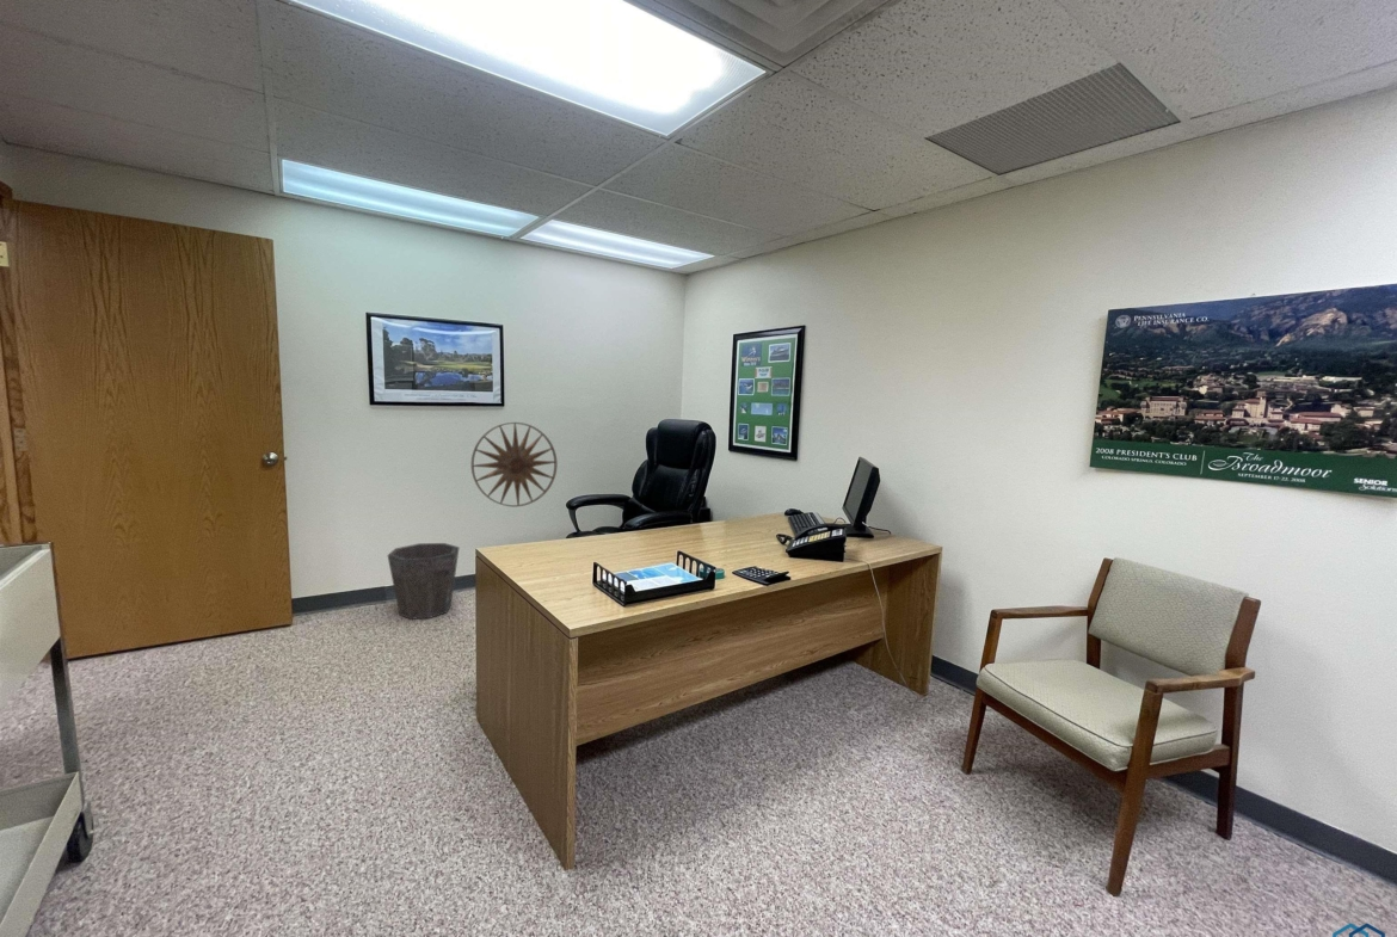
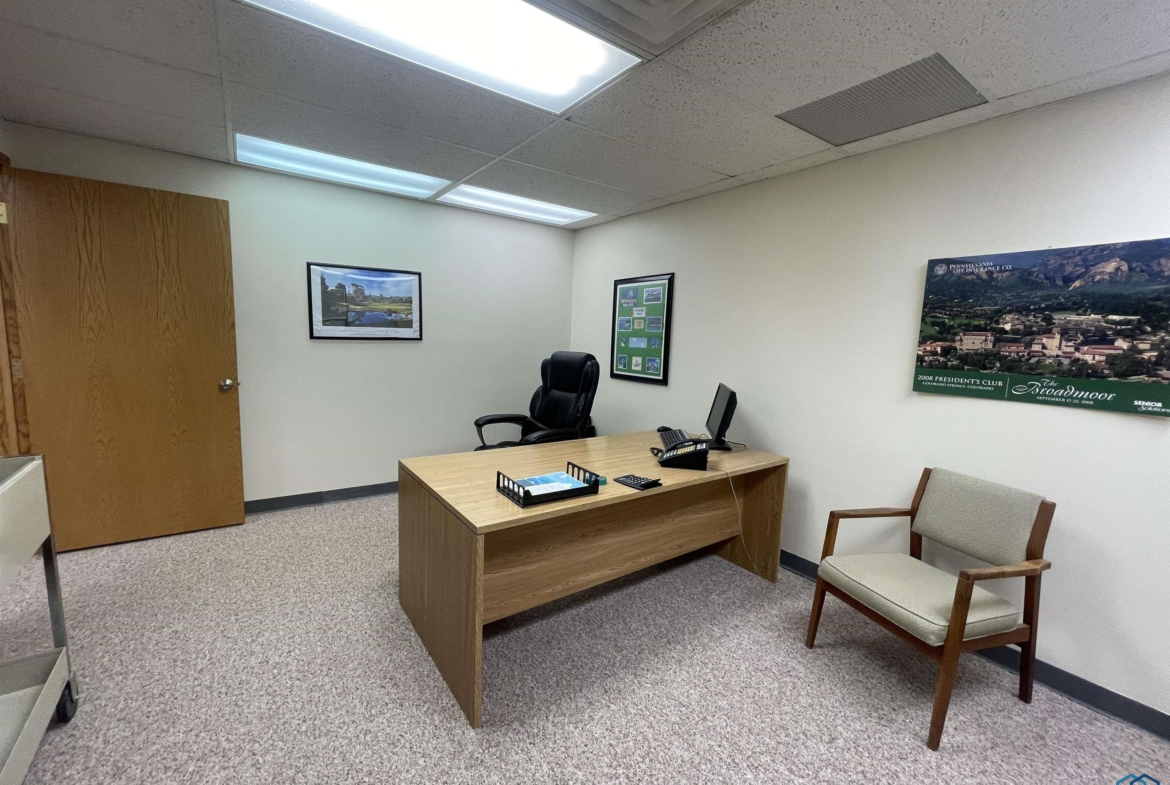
- waste bin [387,542,461,621]
- wall art [470,421,558,507]
